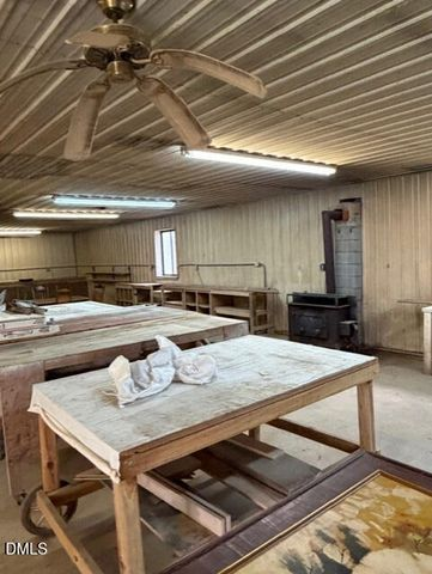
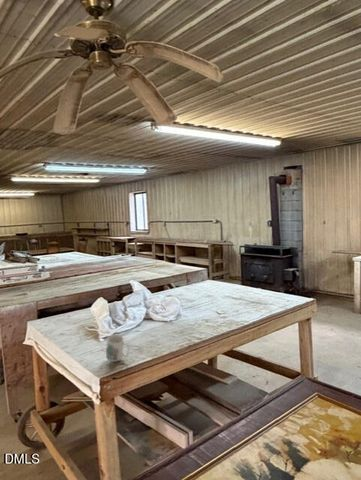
+ mug [105,334,130,363]
